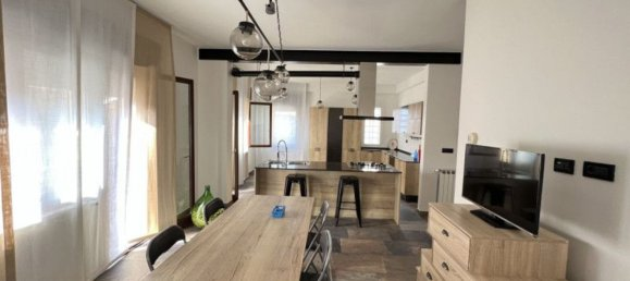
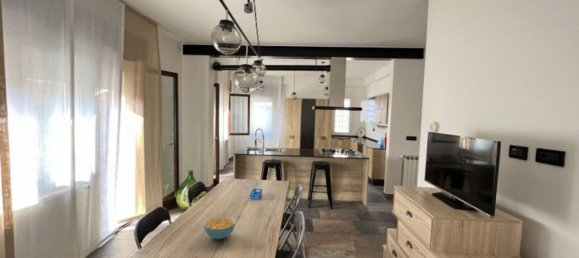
+ cereal bowl [202,215,236,240]
